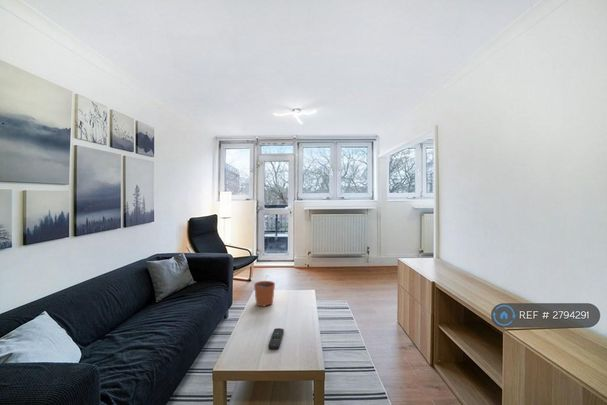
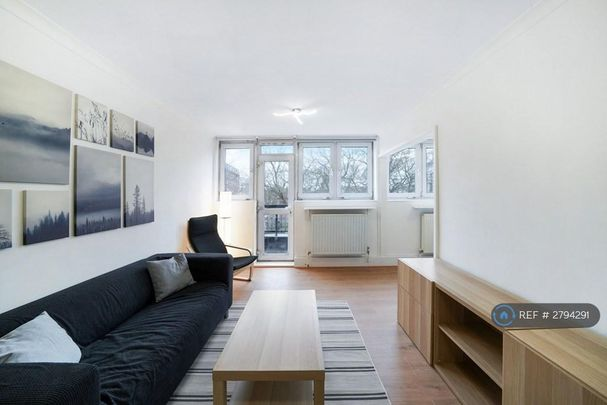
- plant pot [253,274,276,307]
- remote control [267,327,285,350]
